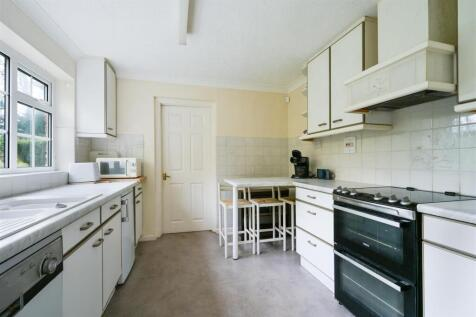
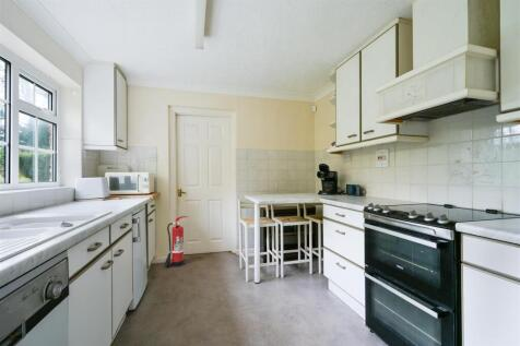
+ fire extinguisher [163,215,189,267]
